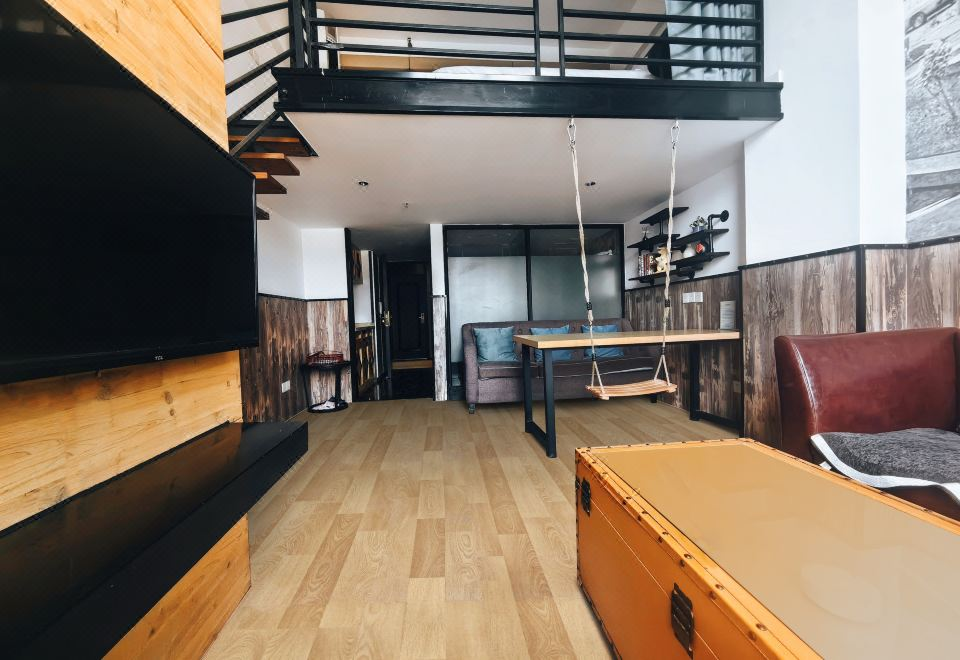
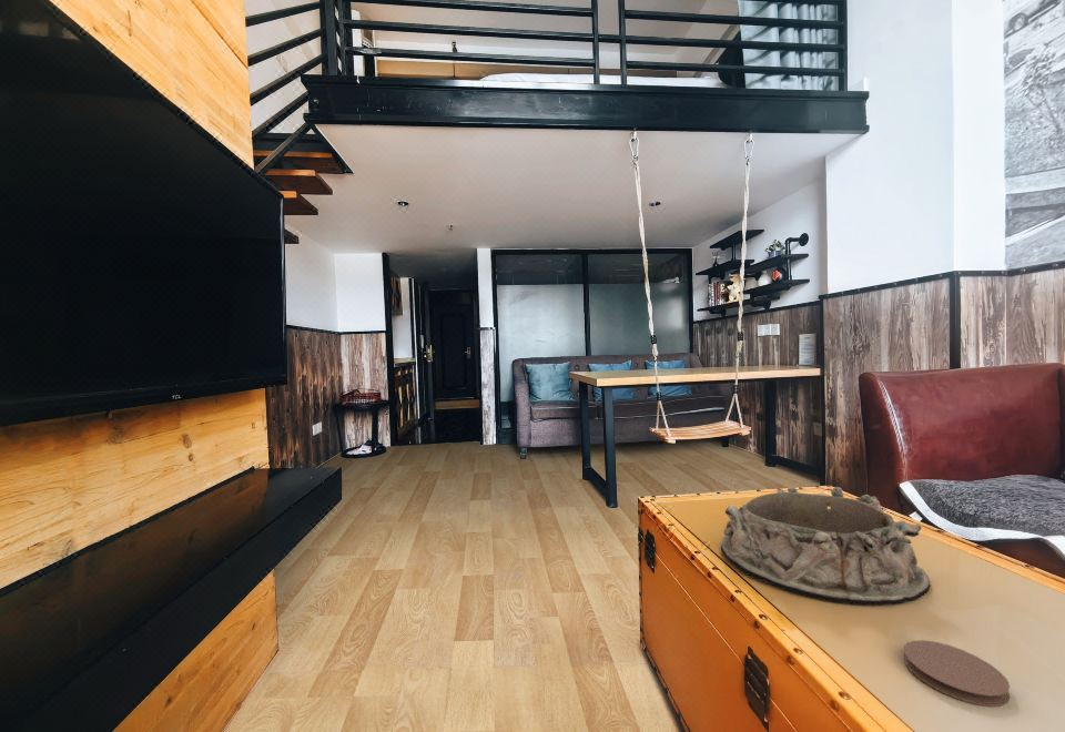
+ coaster [903,639,1011,708]
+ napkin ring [720,486,932,607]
